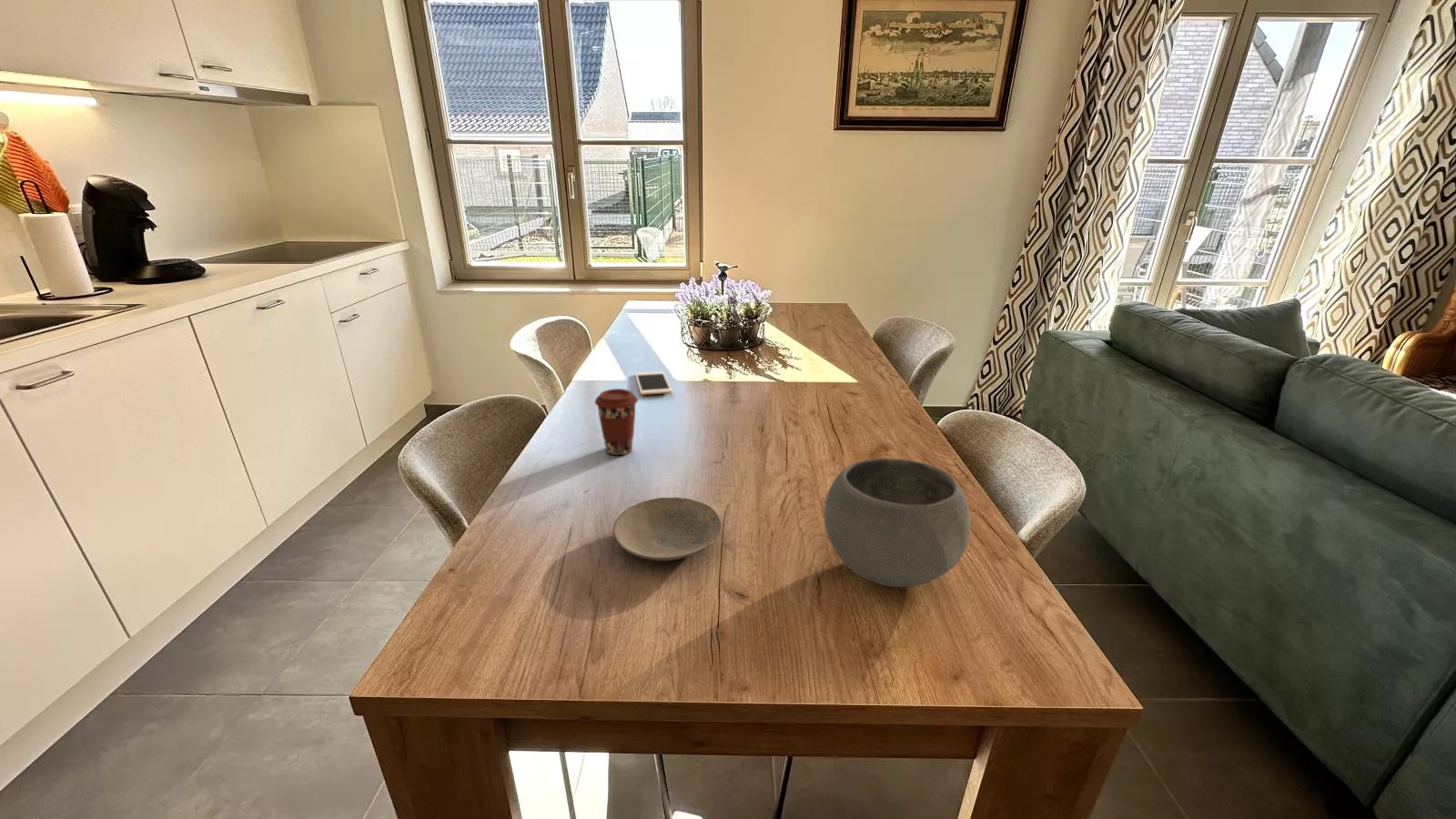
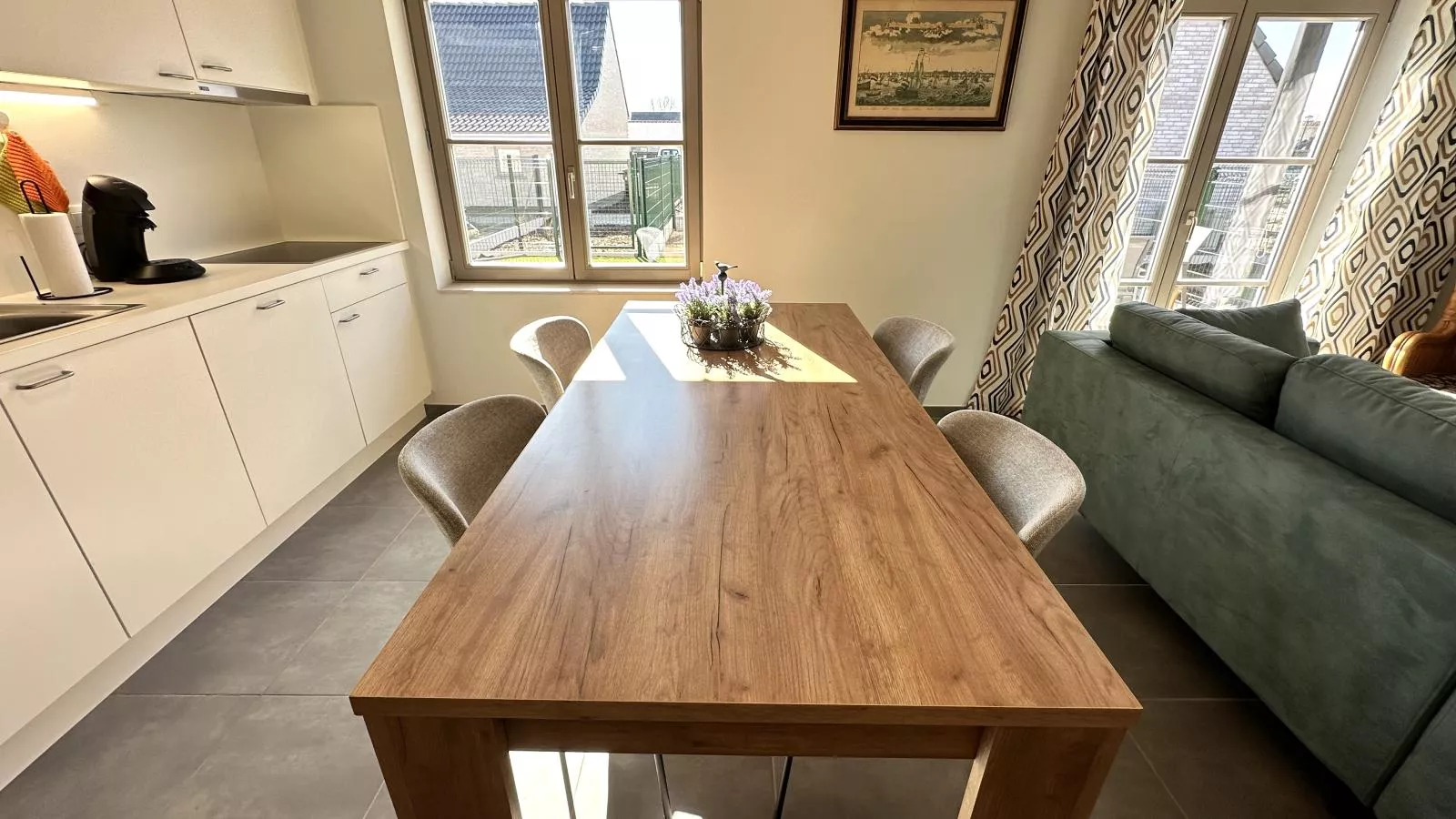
- coffee cup [594,388,639,456]
- plate [612,497,723,561]
- bowl [824,457,972,588]
- cell phone [634,370,673,396]
